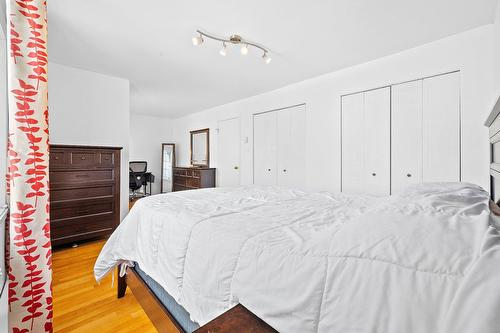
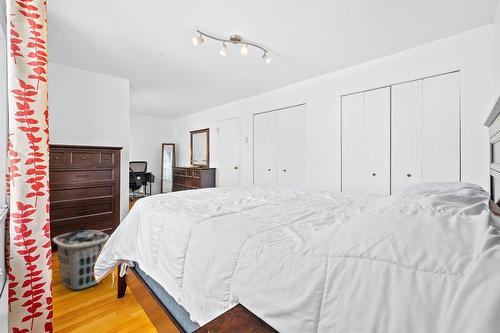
+ clothes hamper [52,229,110,291]
